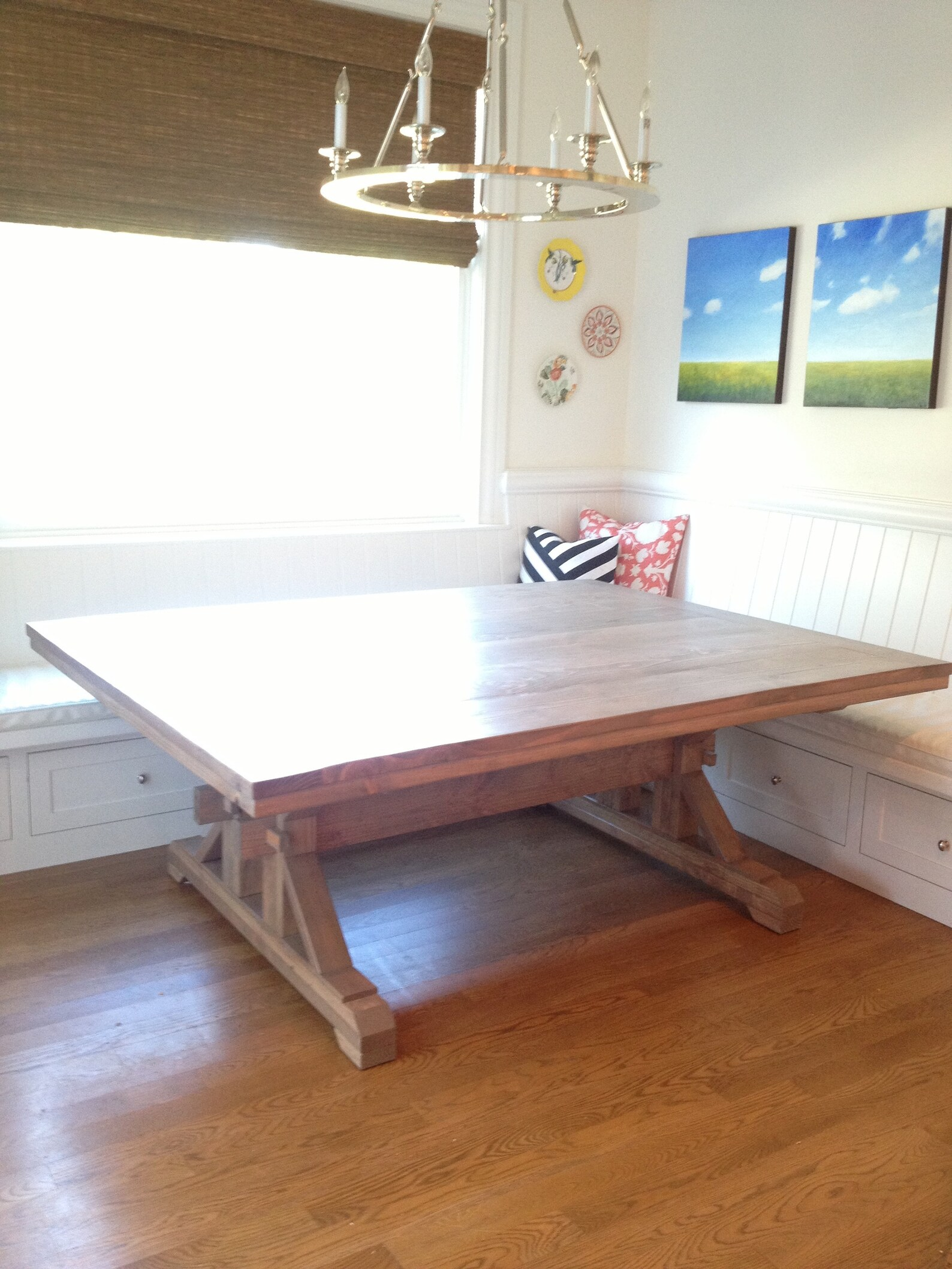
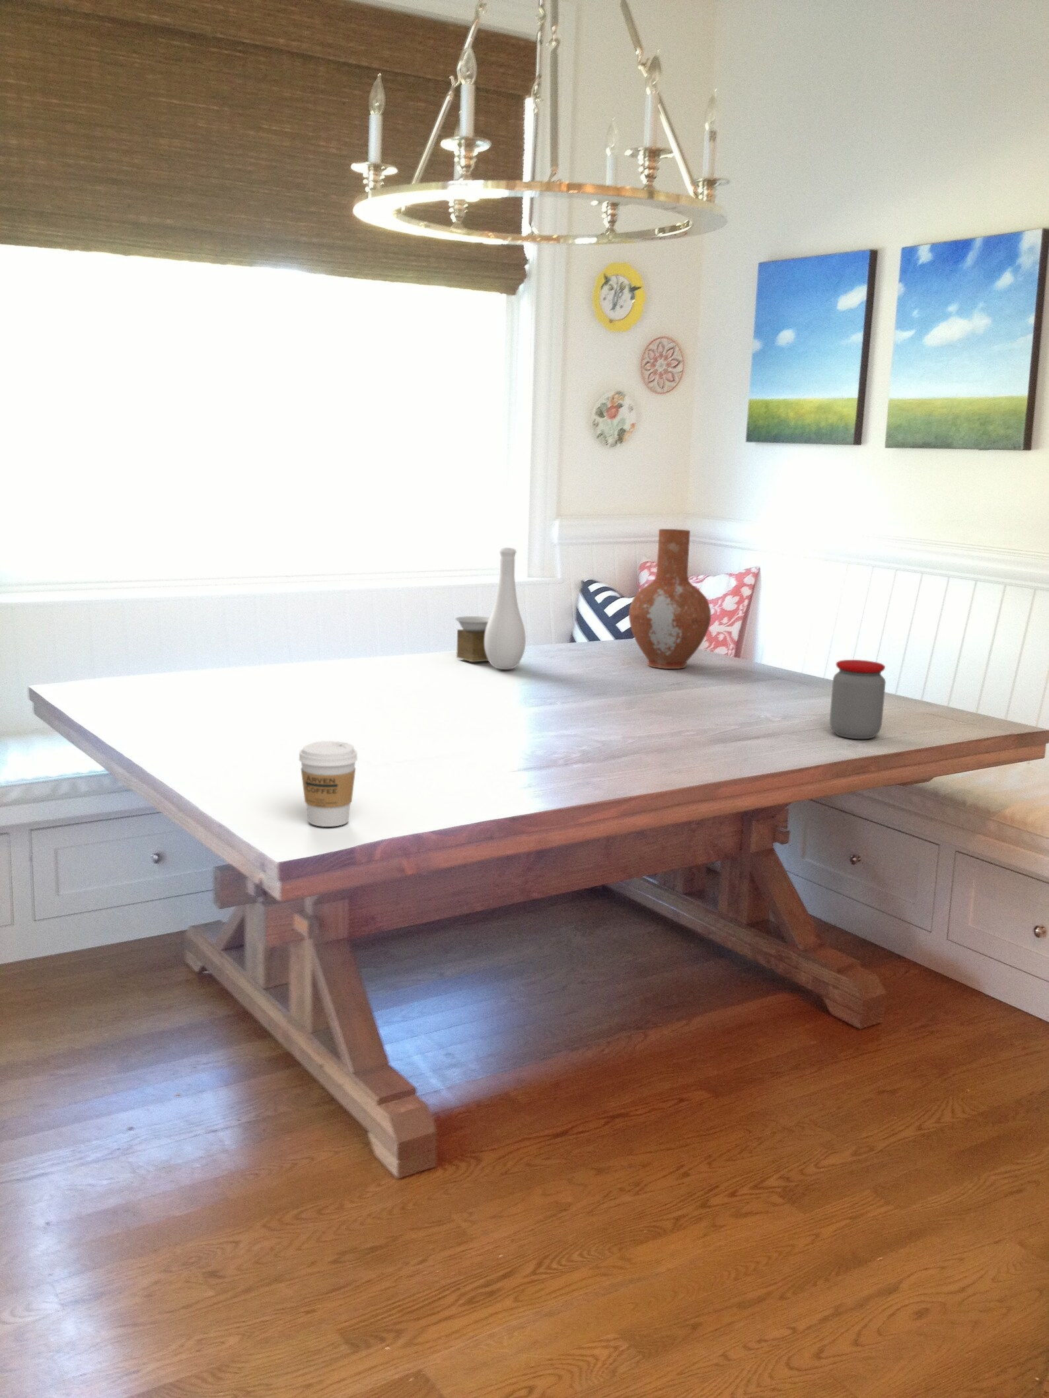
+ coffee cup [299,740,358,827]
+ jar [829,659,887,739]
+ vase [628,529,712,670]
+ vase [454,548,527,670]
